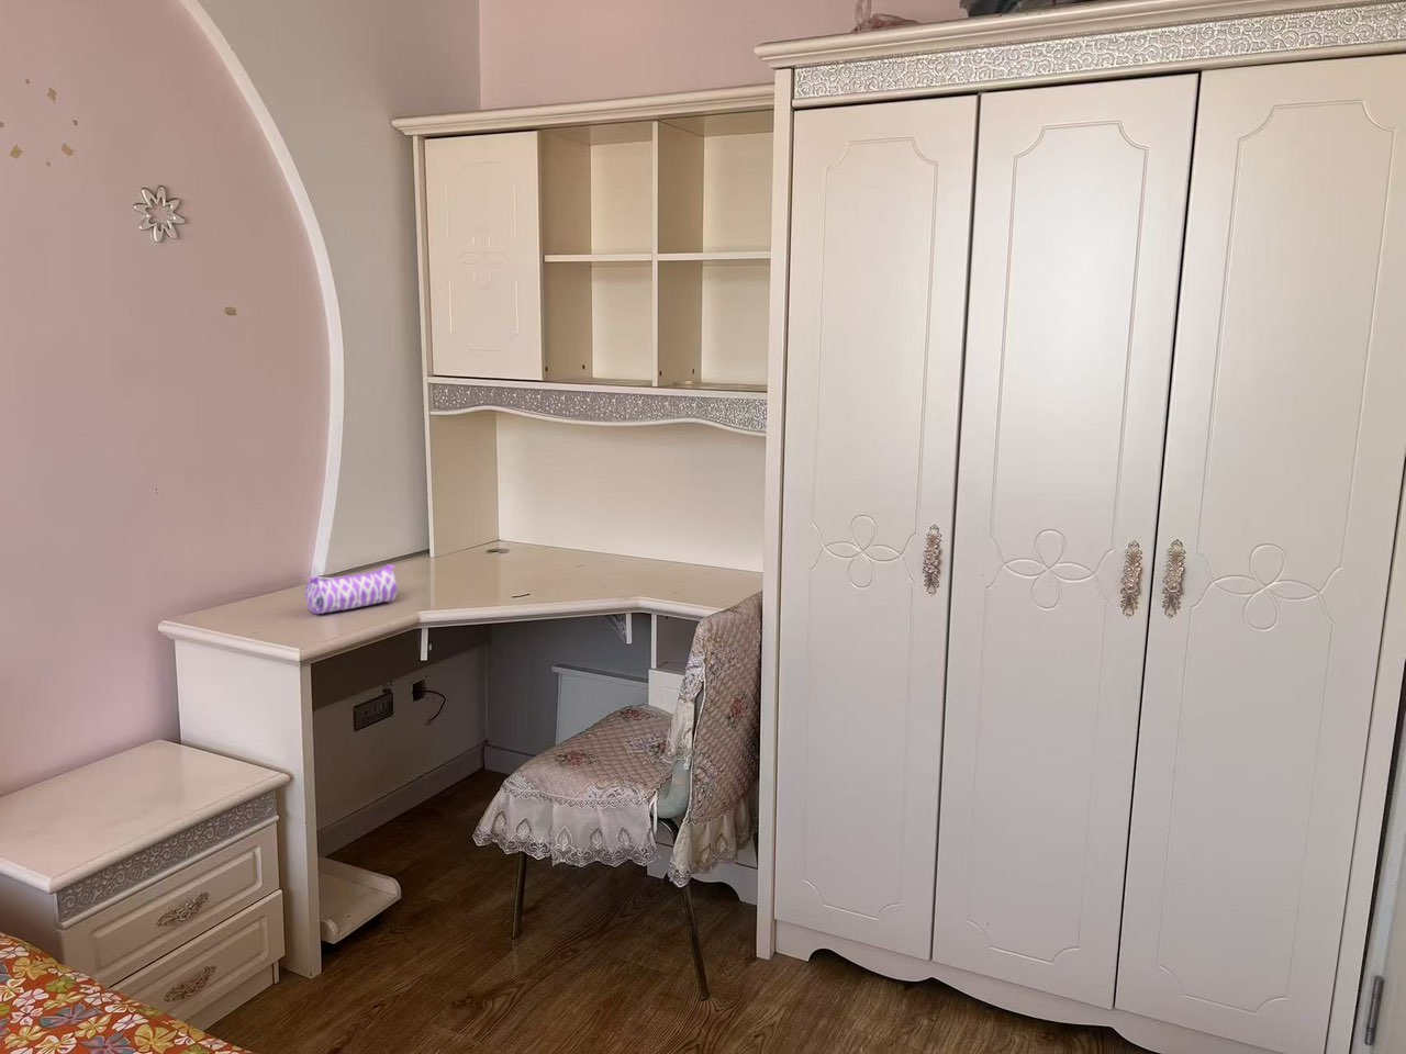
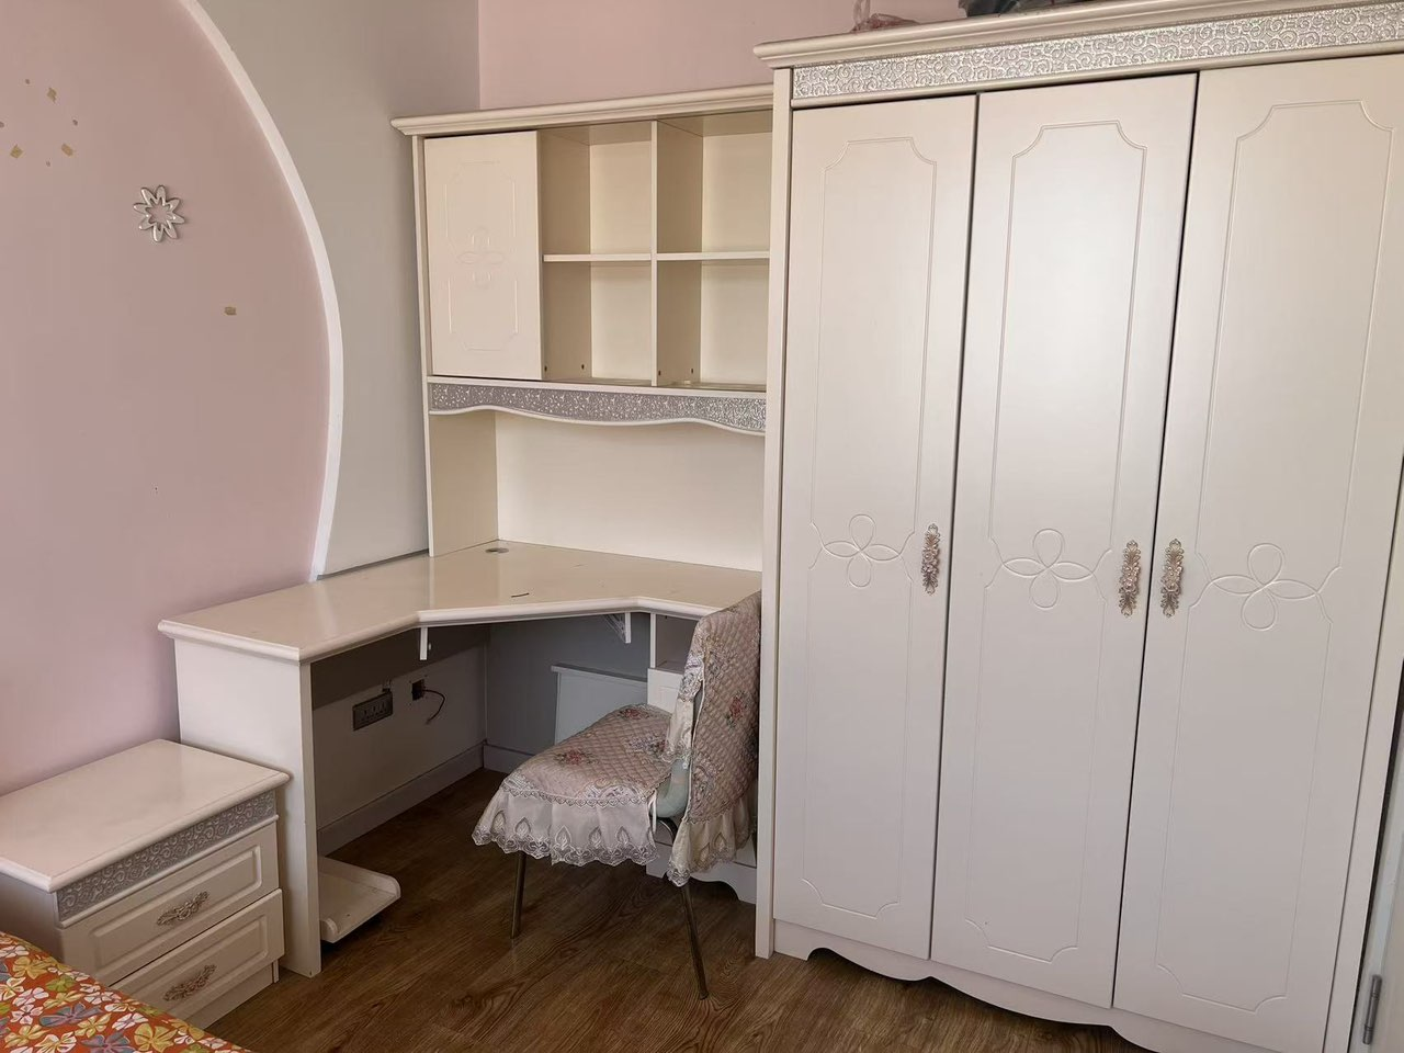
- pencil case [304,564,397,614]
